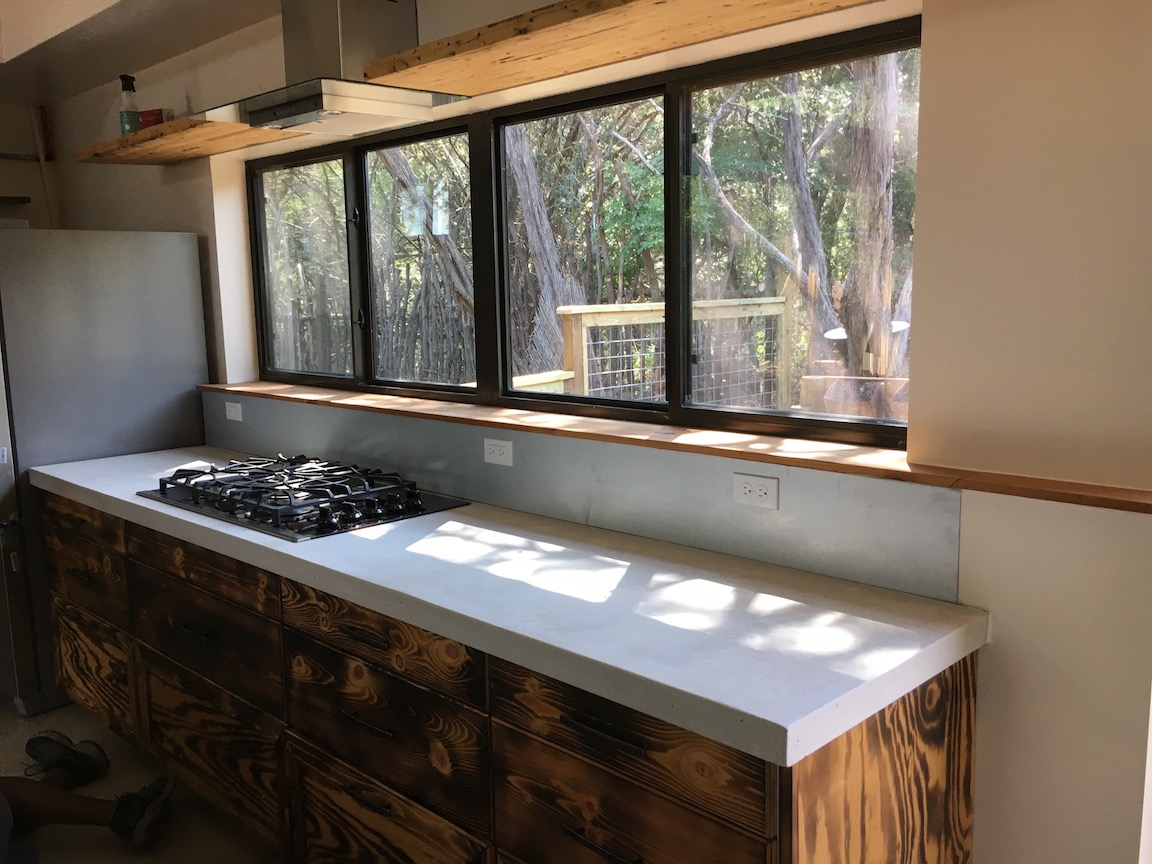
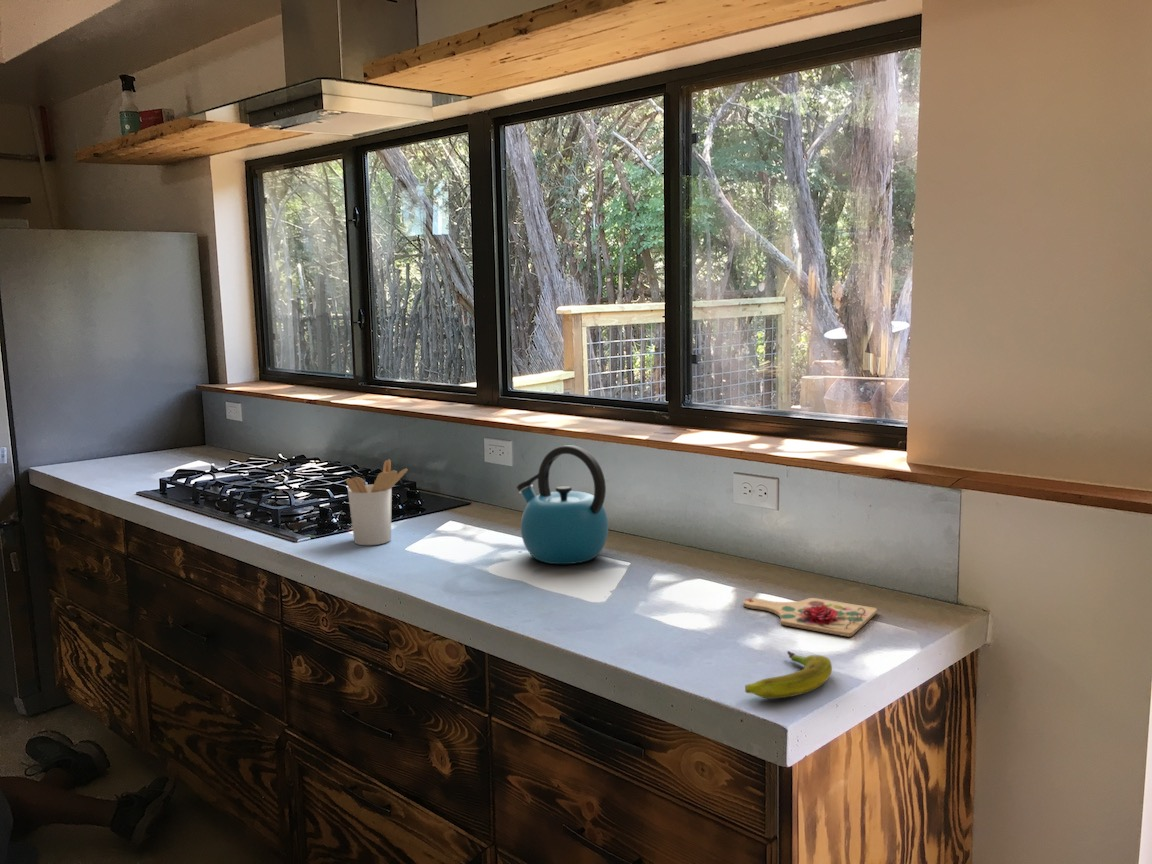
+ kettle [516,444,609,565]
+ banana [744,650,833,700]
+ cutting board [743,597,878,638]
+ utensil holder [345,458,408,546]
